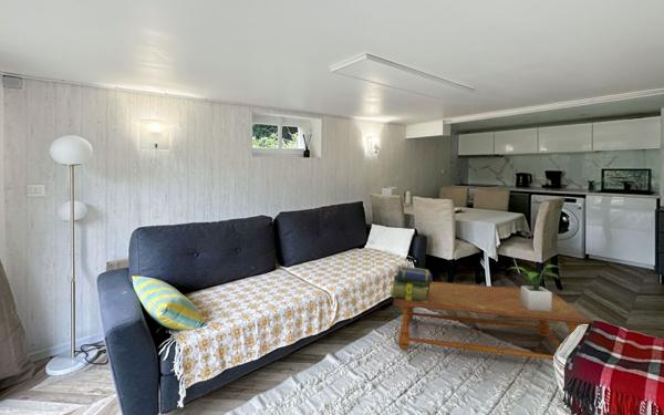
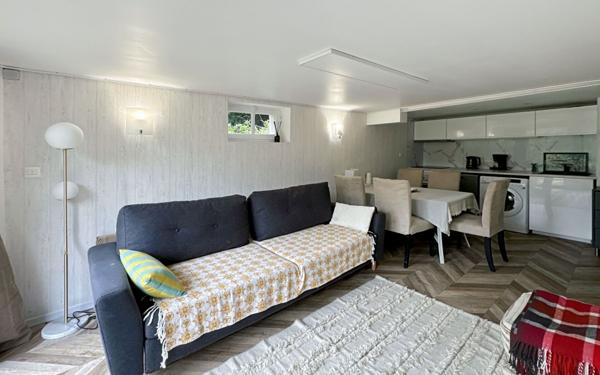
- coffee table [392,281,593,361]
- stack of books [390,264,433,302]
- potted plant [508,263,563,311]
